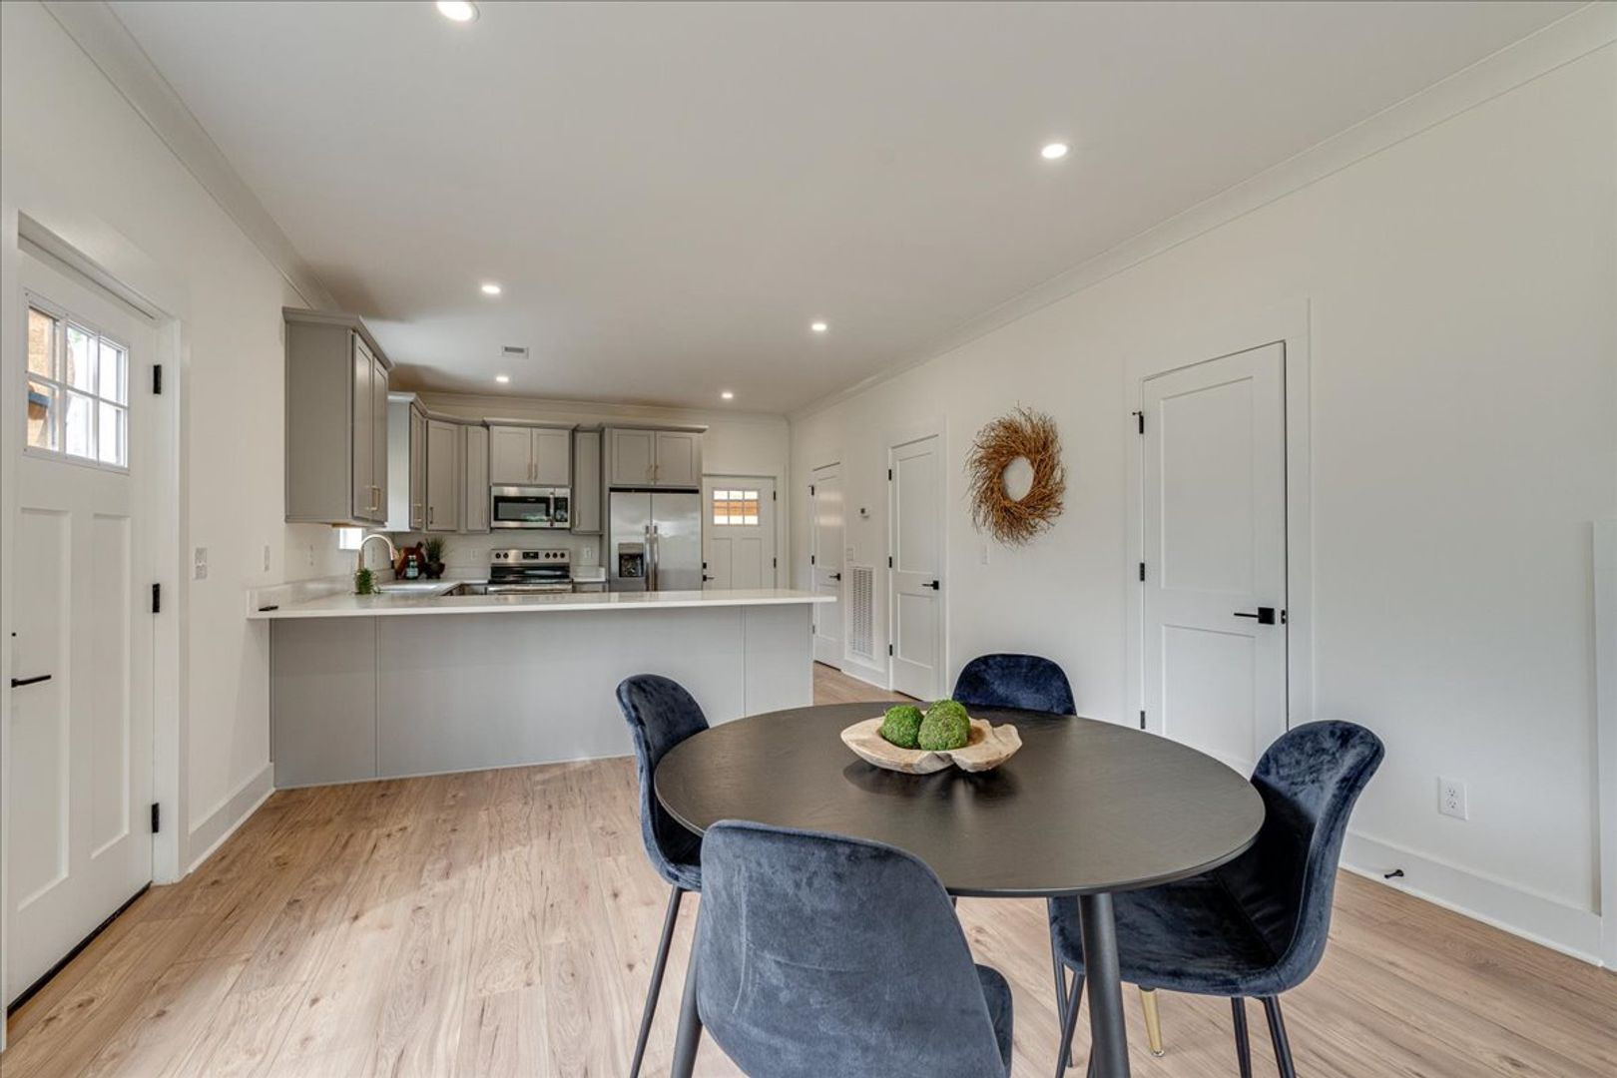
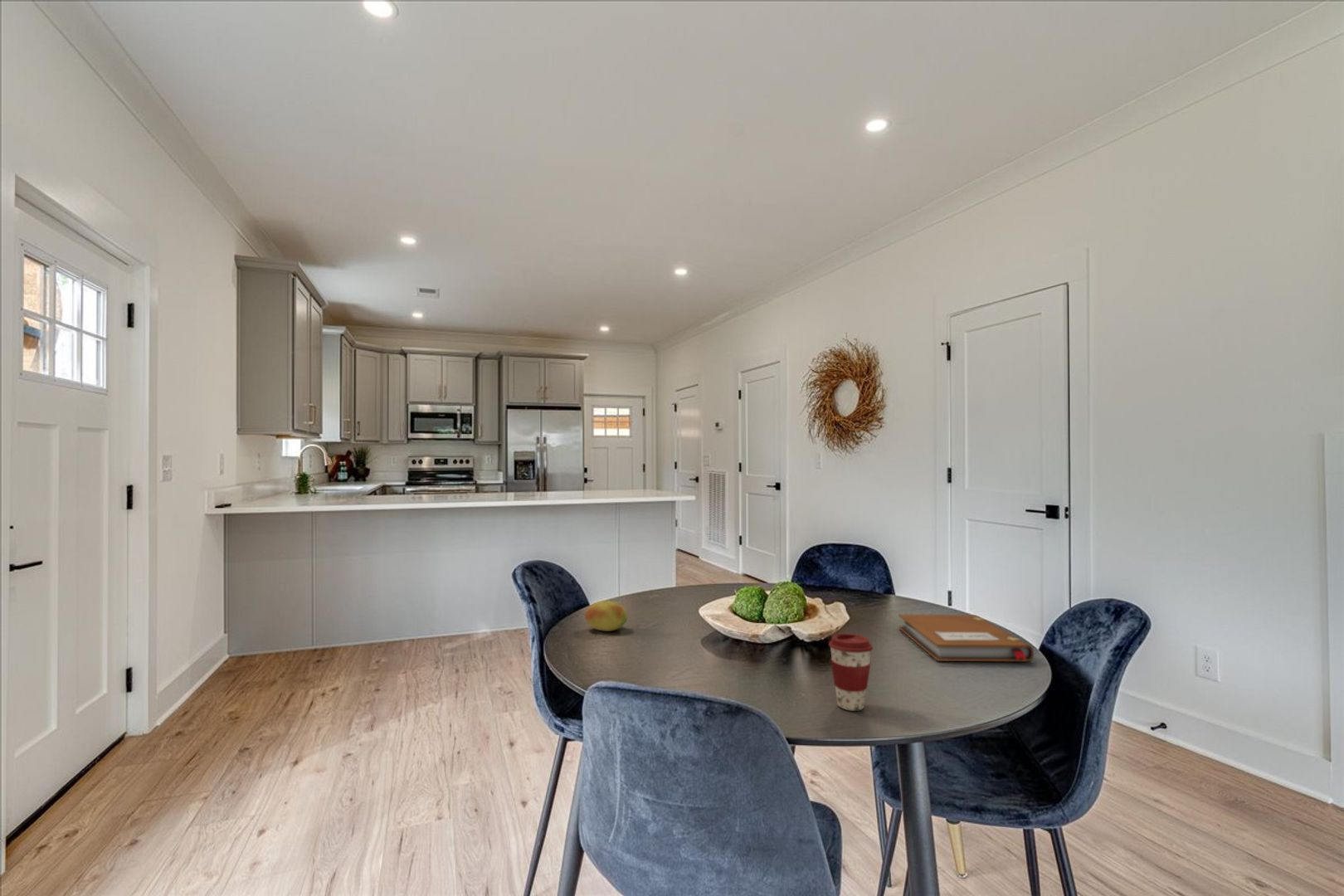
+ coffee cup [828,633,874,712]
+ fruit [584,600,628,632]
+ notebook [898,613,1035,662]
